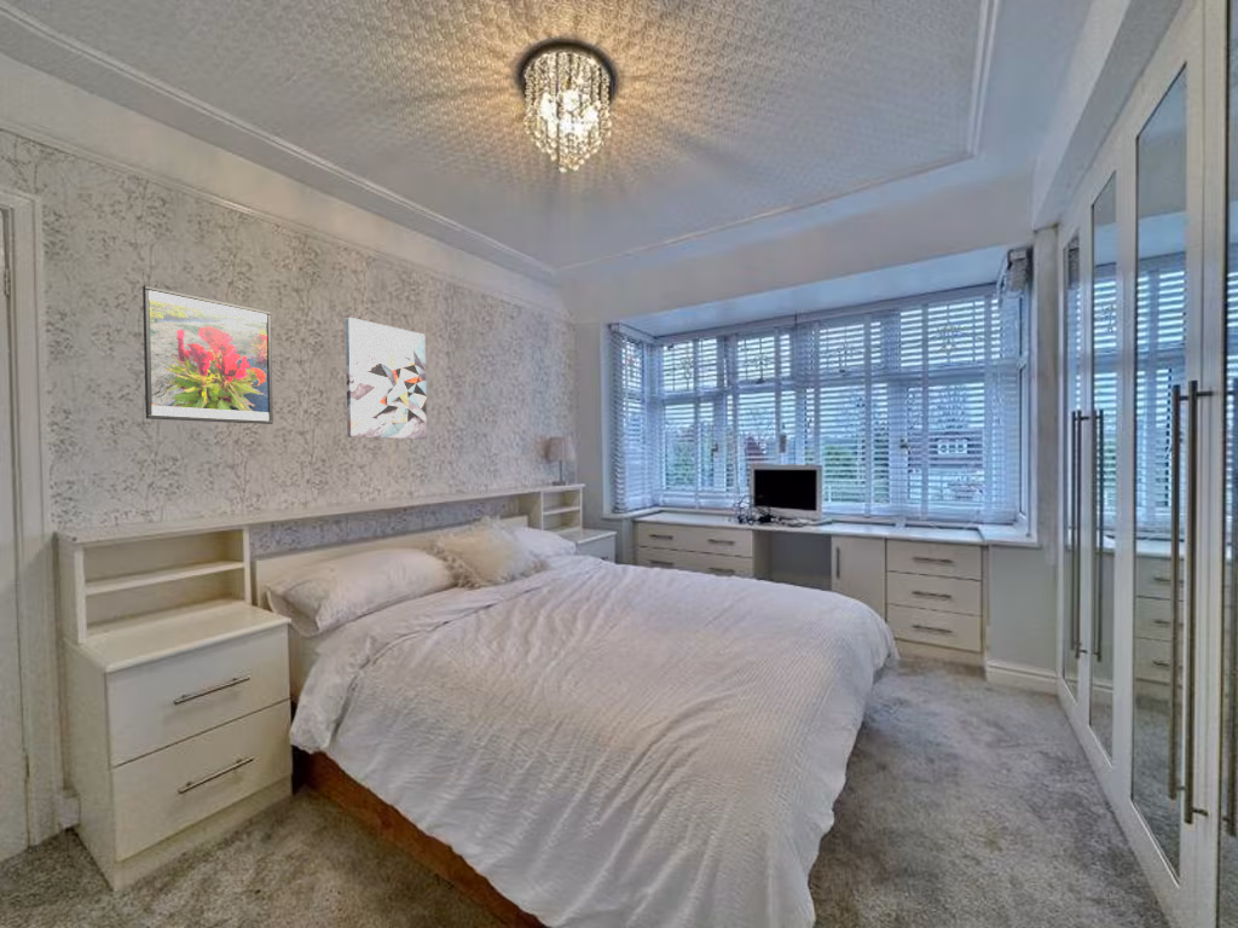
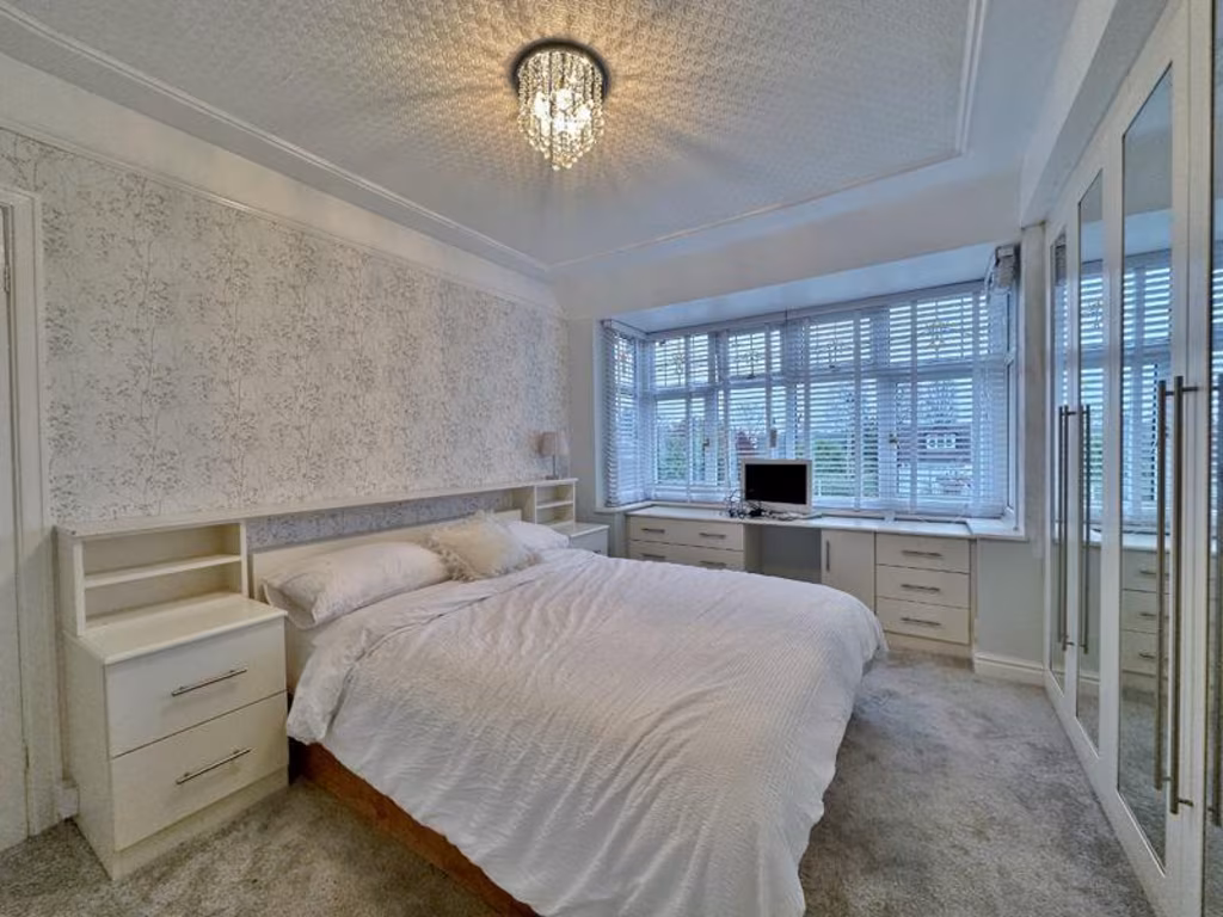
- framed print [141,284,274,425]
- wall art [345,317,428,440]
